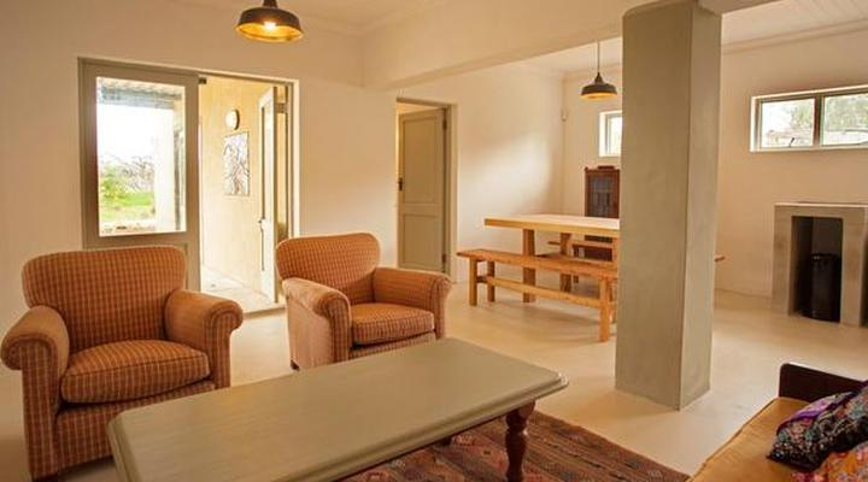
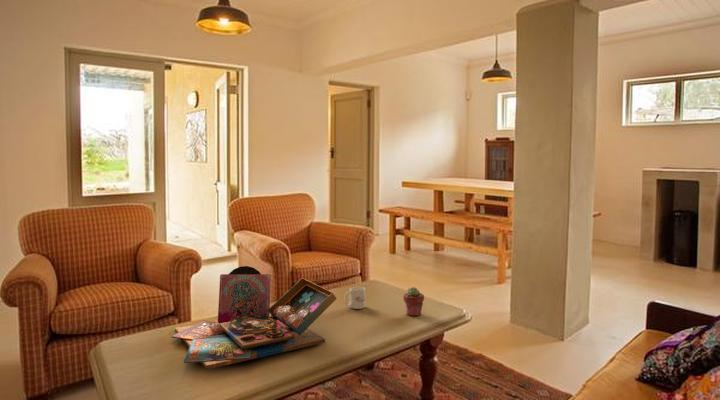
+ board game [171,265,338,370]
+ mug [344,286,366,310]
+ potted succulent [402,286,425,317]
